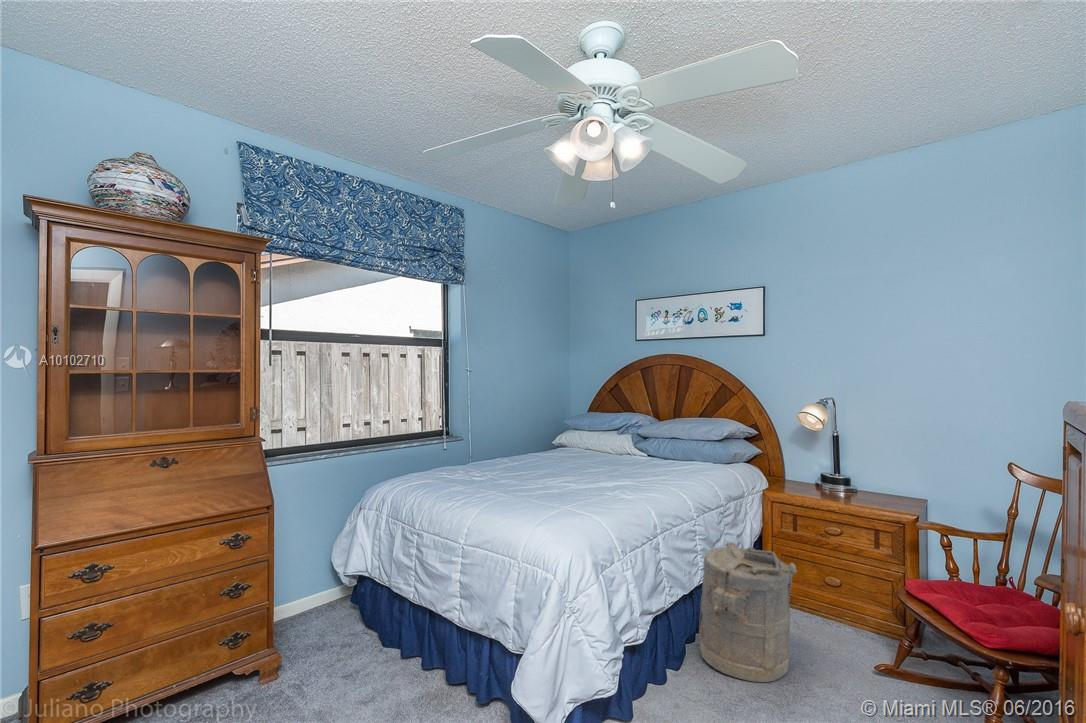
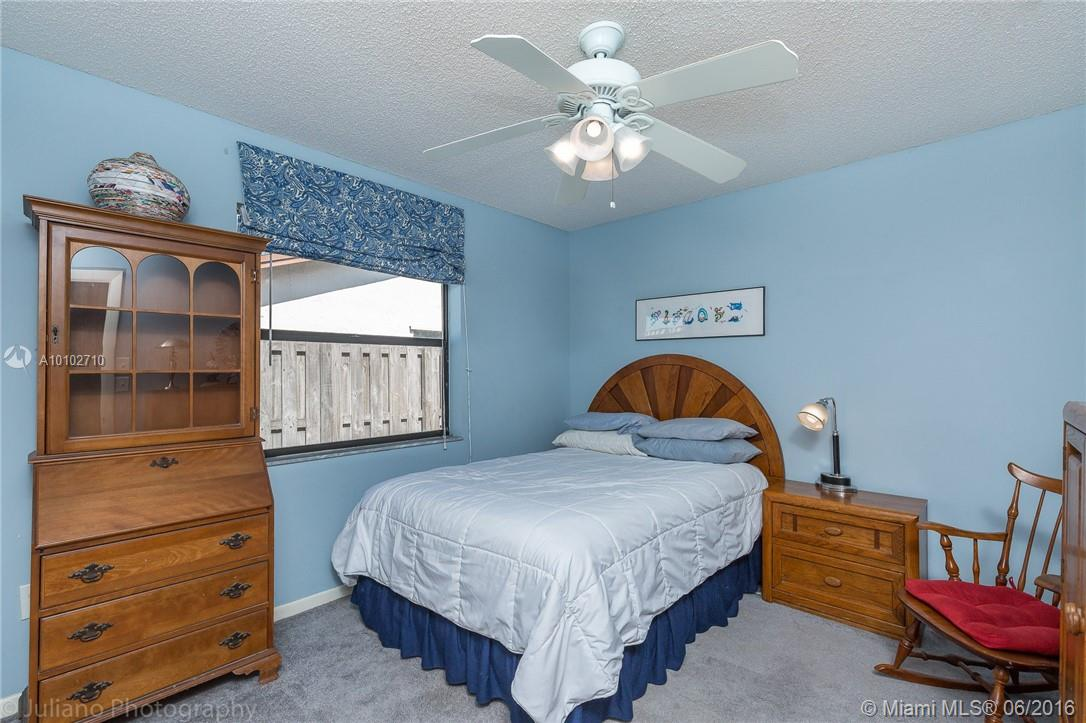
- laundry hamper [698,541,798,683]
